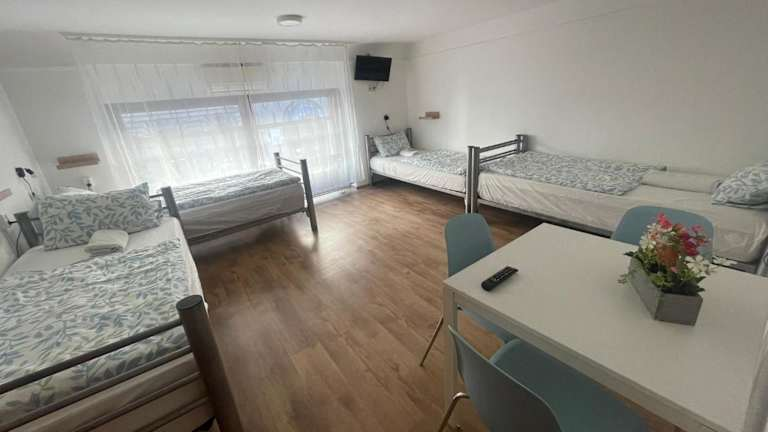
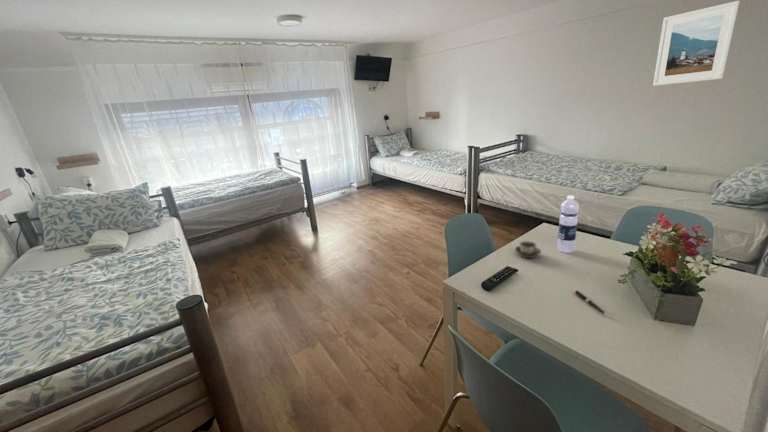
+ water bottle [556,195,580,254]
+ pen [573,289,610,318]
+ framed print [652,0,741,87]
+ cup [514,240,542,259]
